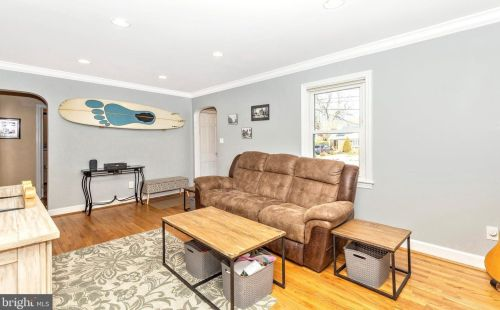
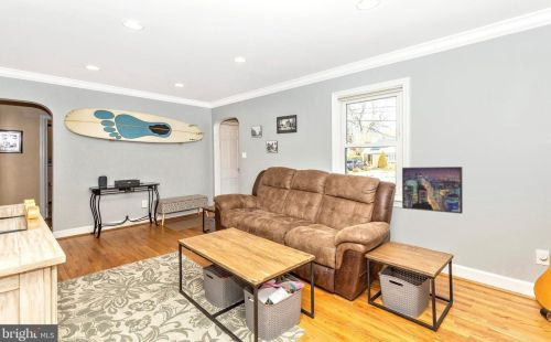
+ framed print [401,165,464,215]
